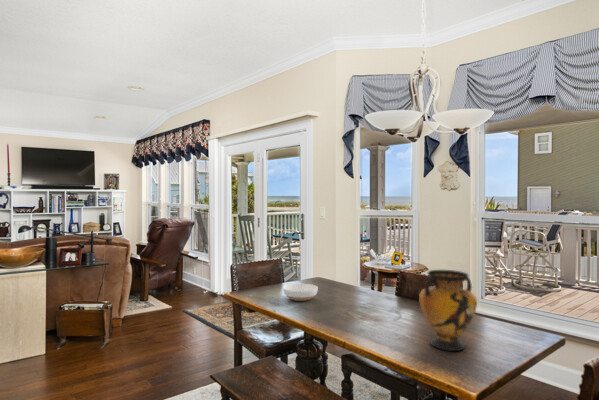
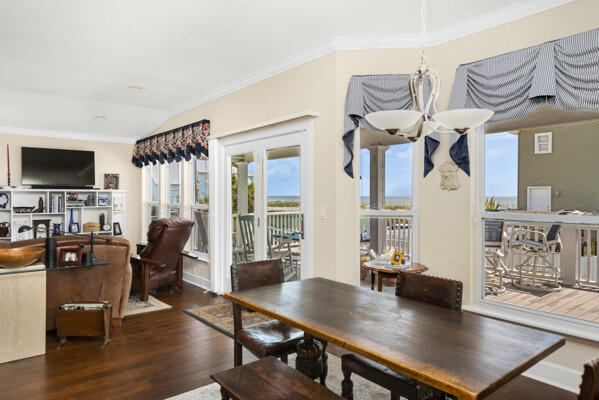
- bowl [282,283,319,302]
- vase [418,269,478,352]
